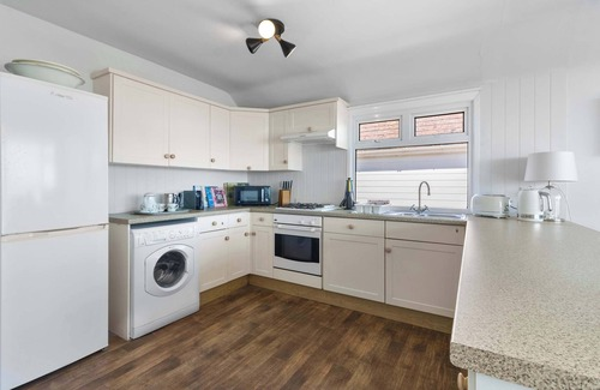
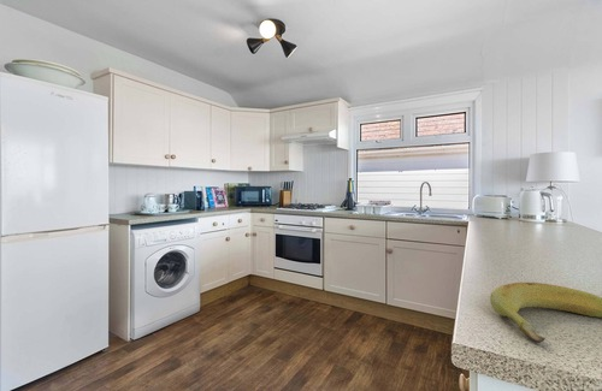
+ banana [489,282,602,344]
